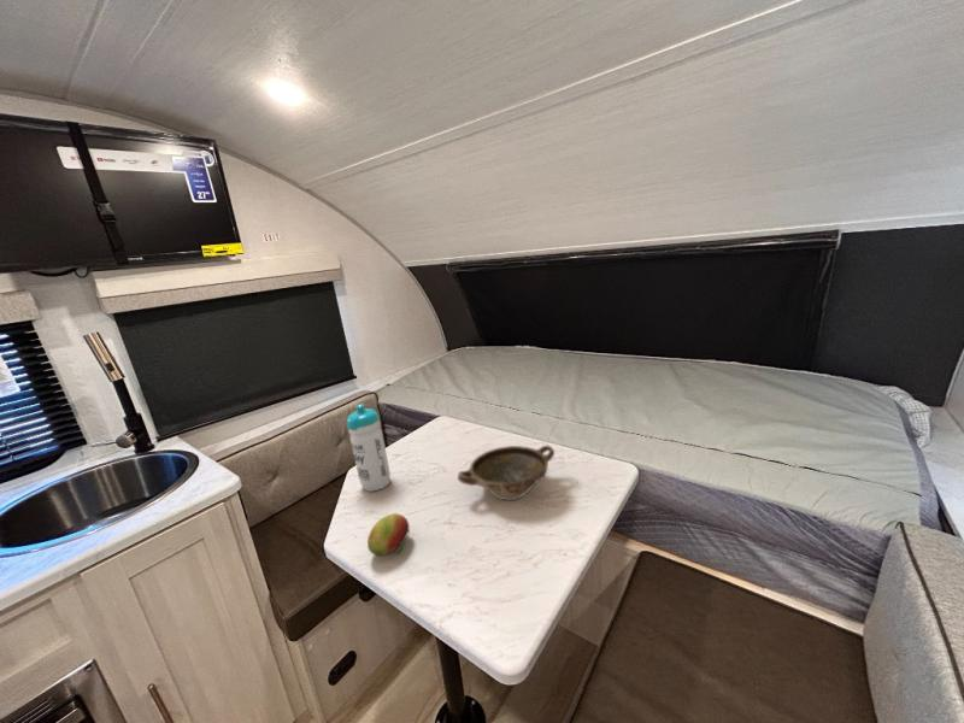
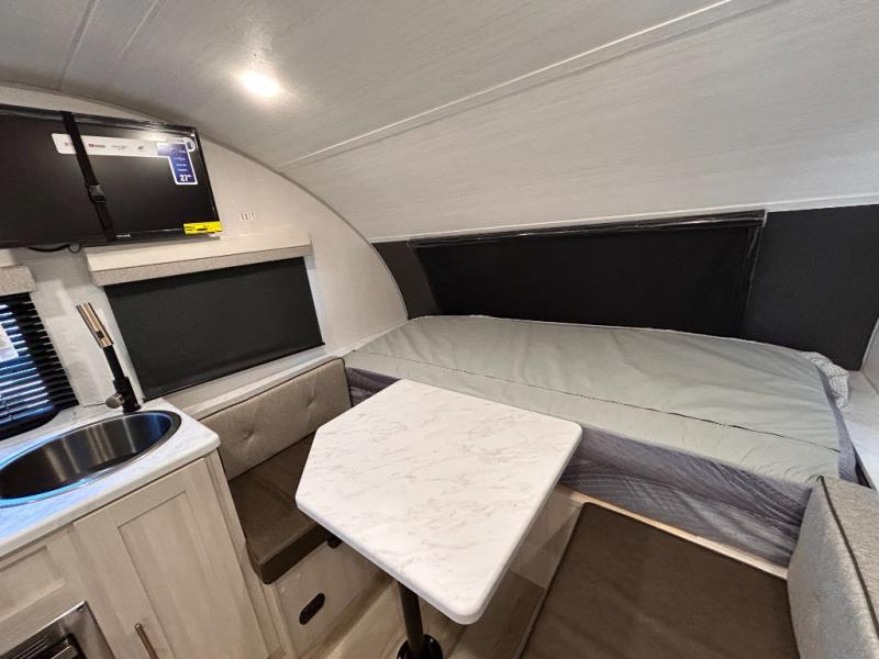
- water bottle [346,402,392,493]
- fruit [366,512,411,557]
- bowl [457,445,556,501]
